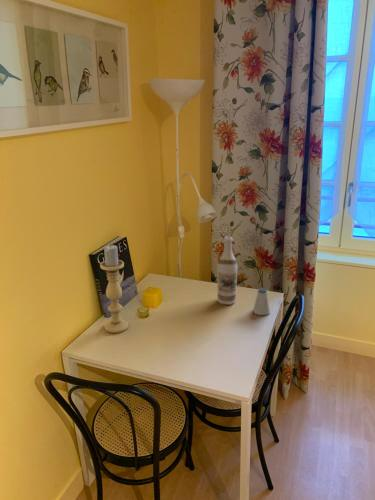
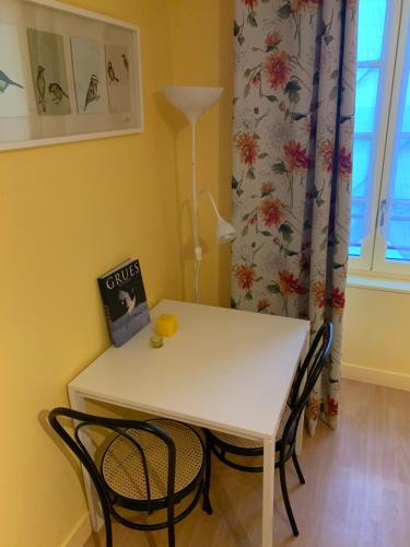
- wine bottle [216,235,238,306]
- candle holder [99,244,129,334]
- saltshaker [252,287,271,316]
